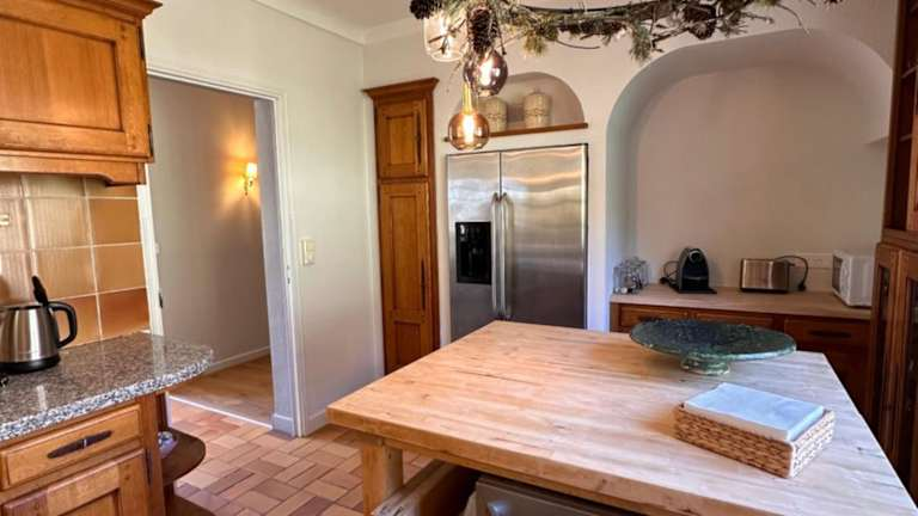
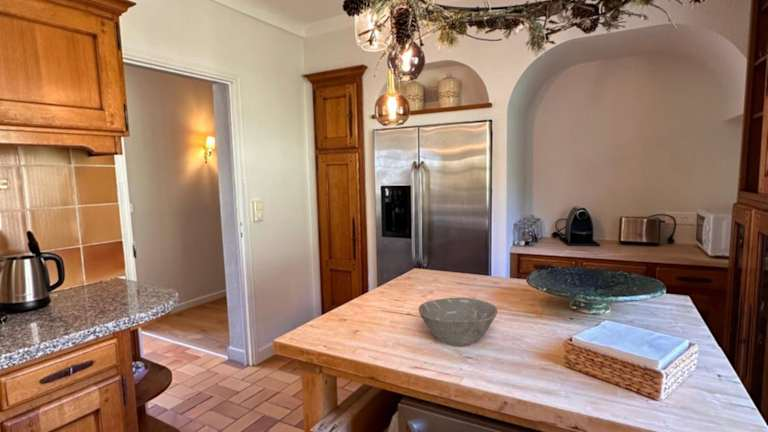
+ bowl [418,297,499,347]
